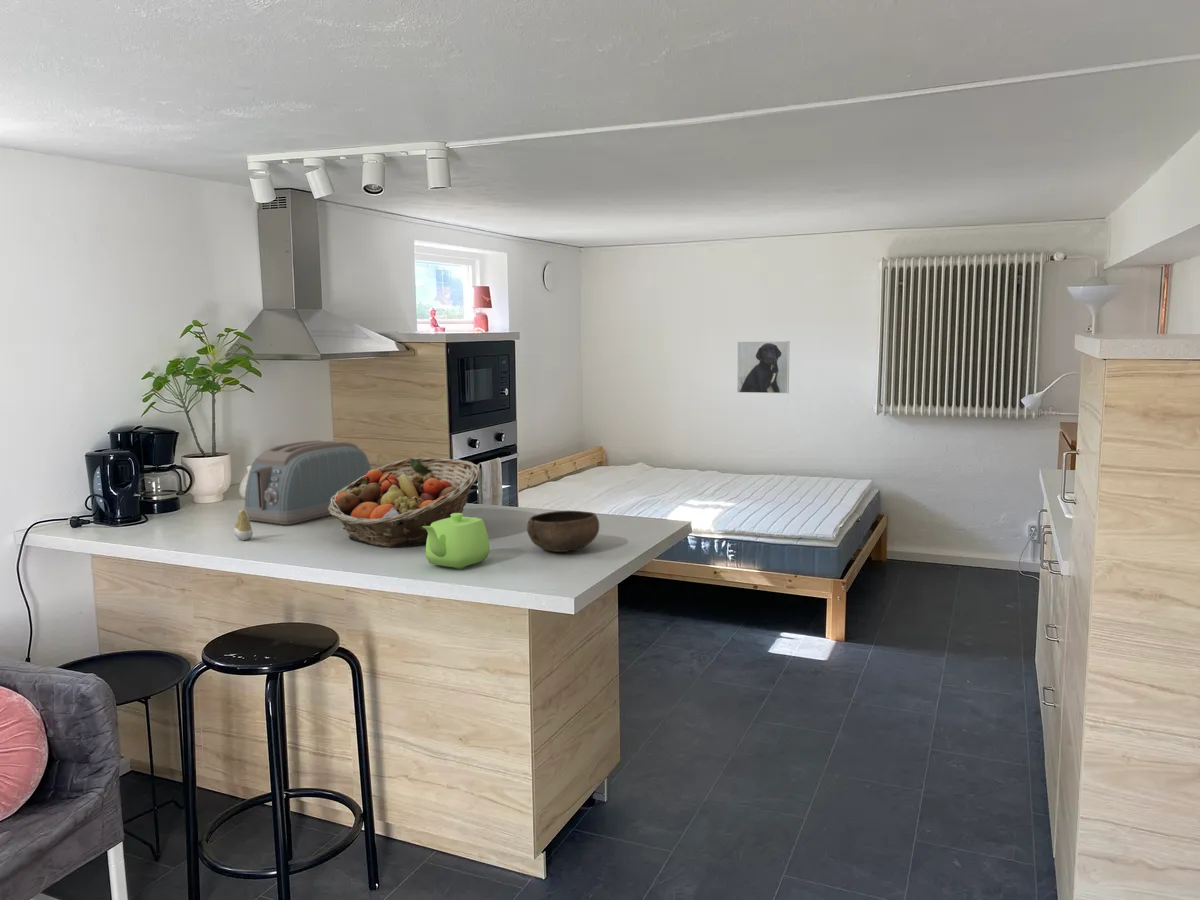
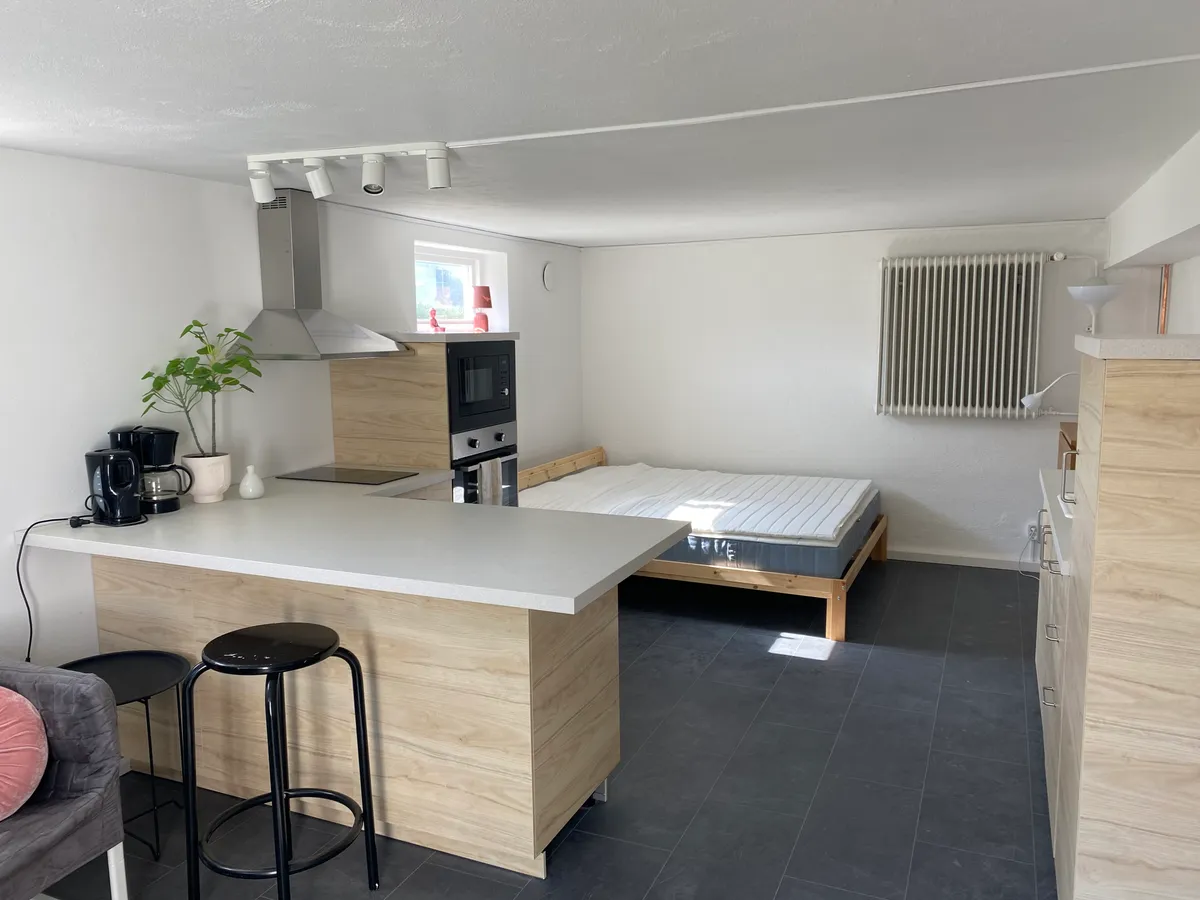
- tooth [233,509,254,541]
- toaster [243,439,373,526]
- bowl [526,510,600,553]
- teapot [422,512,491,570]
- fruit basket [328,456,481,548]
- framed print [736,340,791,395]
